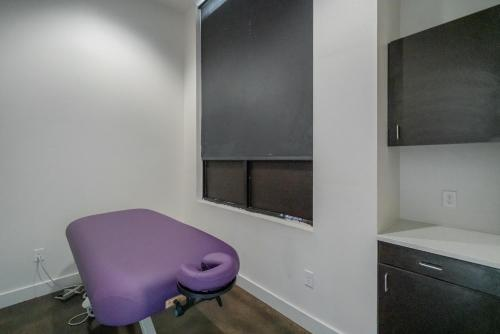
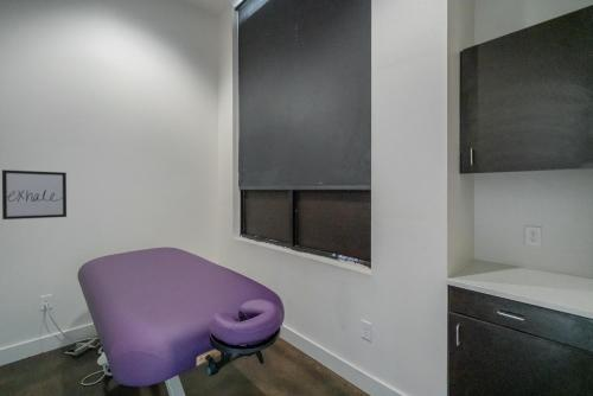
+ wall art [1,168,68,221]
